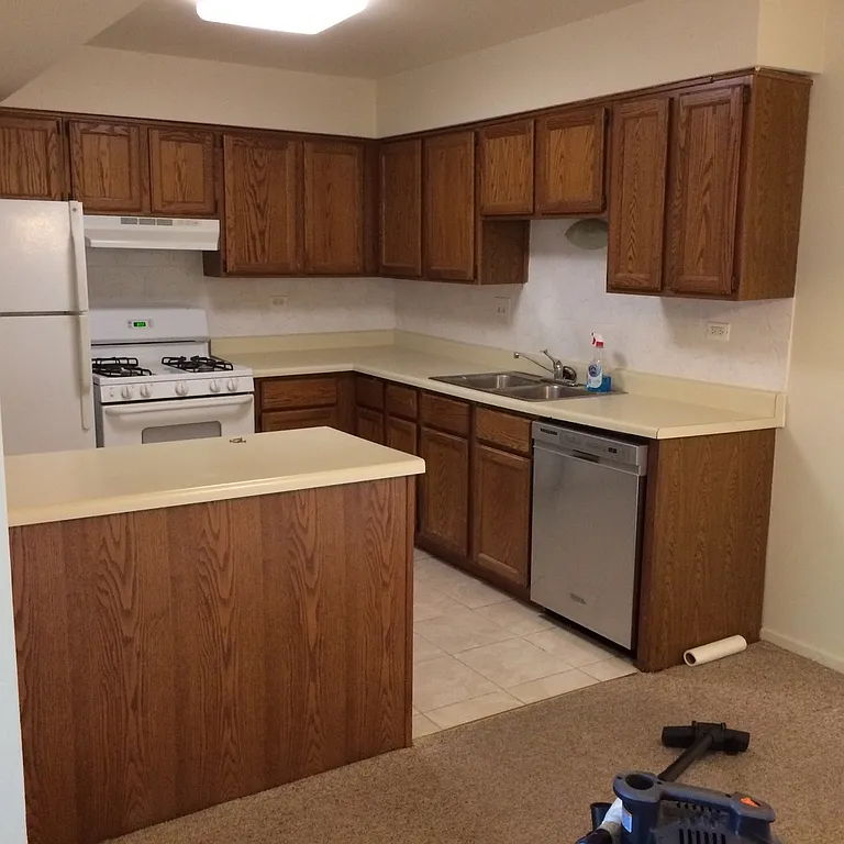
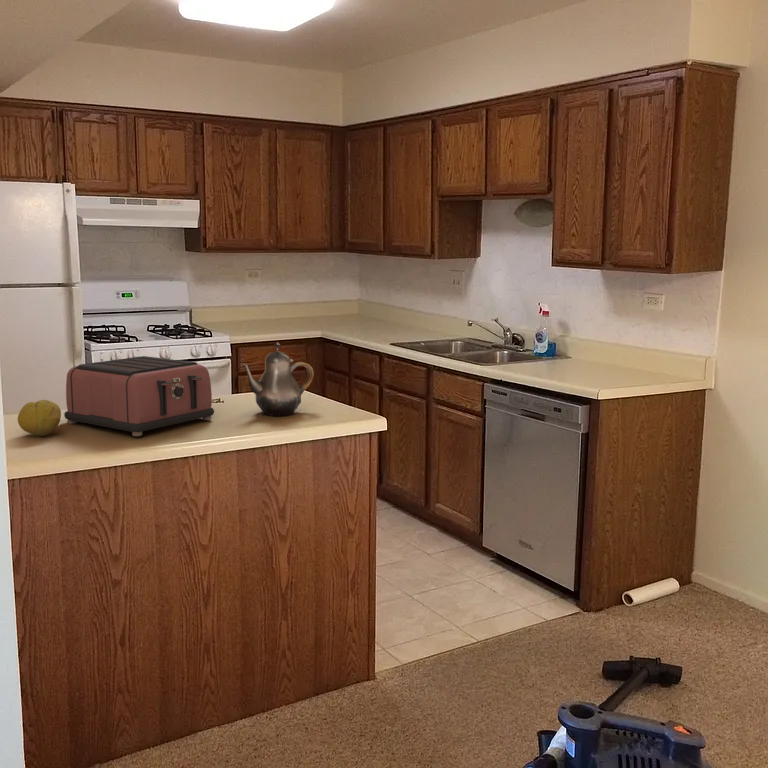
+ fruit [17,399,62,437]
+ teapot [241,341,315,417]
+ toaster [63,355,215,437]
